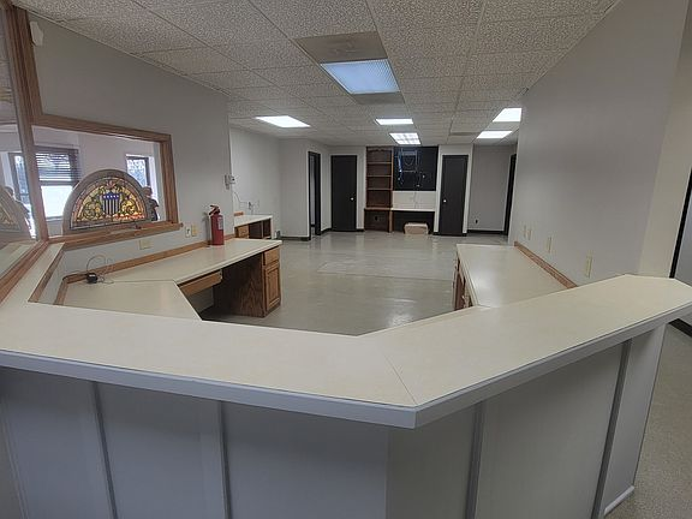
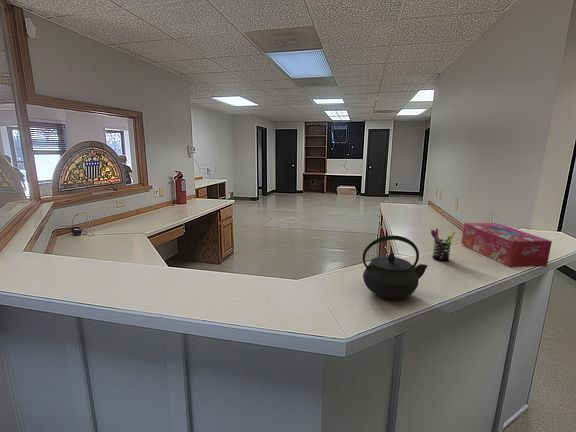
+ pen holder [430,228,456,262]
+ kettle [362,234,429,301]
+ tissue box [461,222,553,268]
